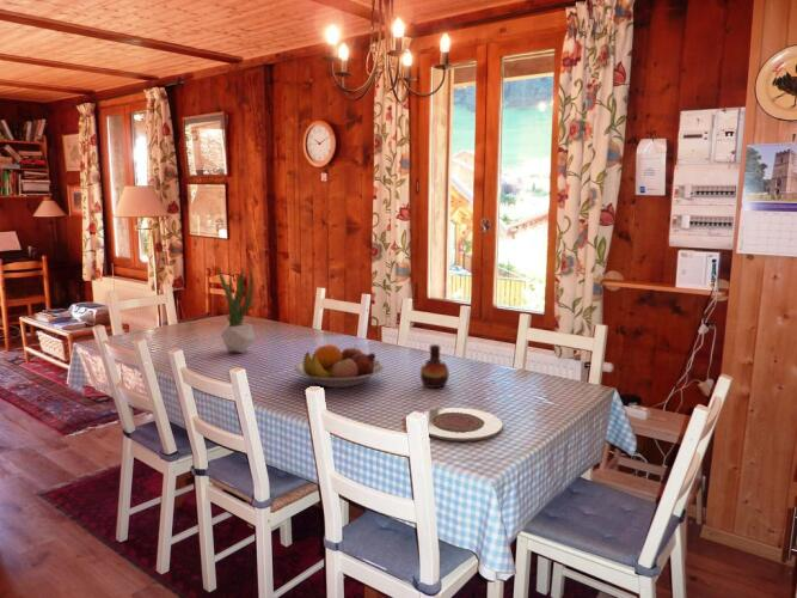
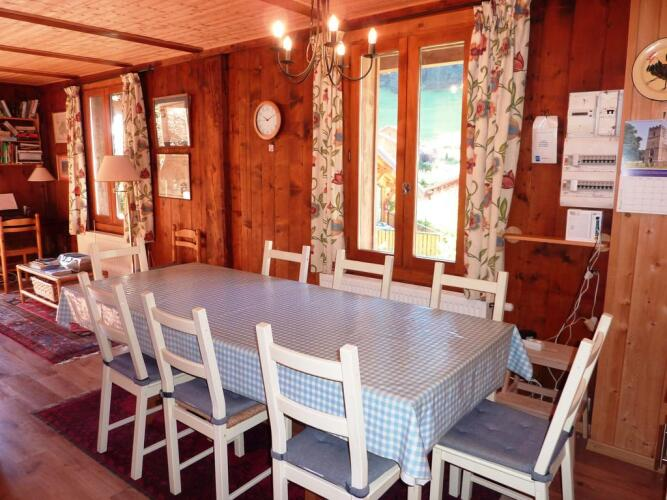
- potted plant [213,266,257,354]
- fruit bowl [294,343,386,389]
- vase [419,343,450,389]
- plate [423,407,504,443]
